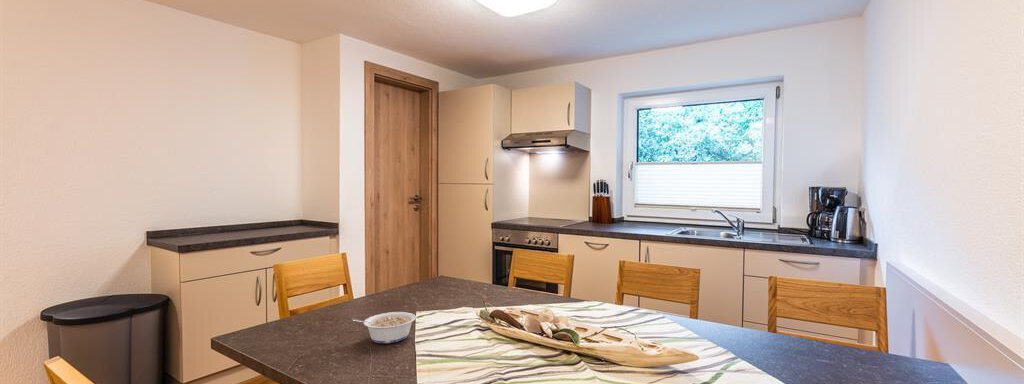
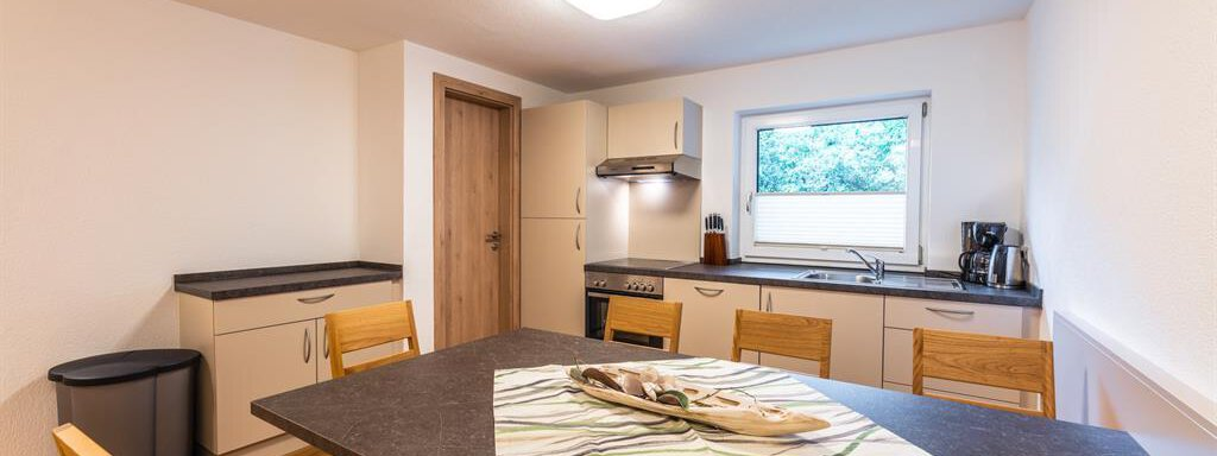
- legume [351,311,417,344]
